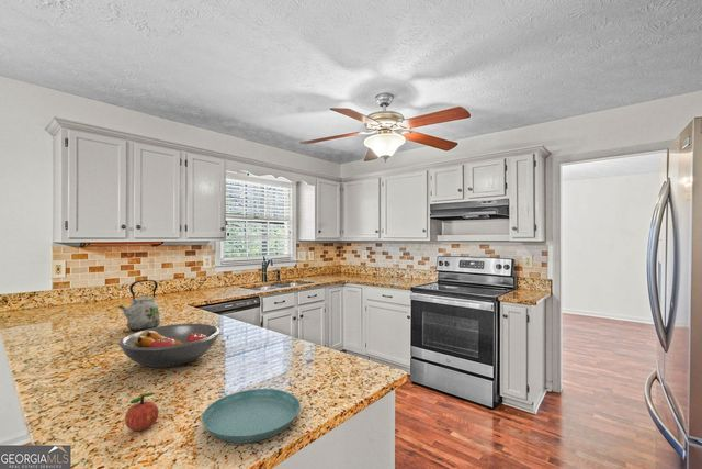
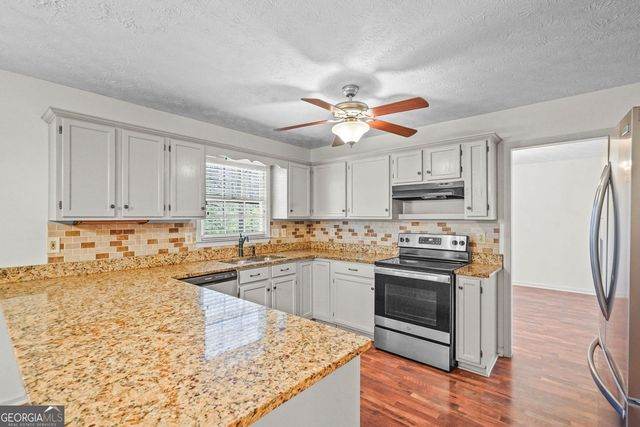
- apple [124,392,160,432]
- fruit bowl [117,323,222,368]
- saucer [201,388,302,444]
- kettle [117,279,161,332]
